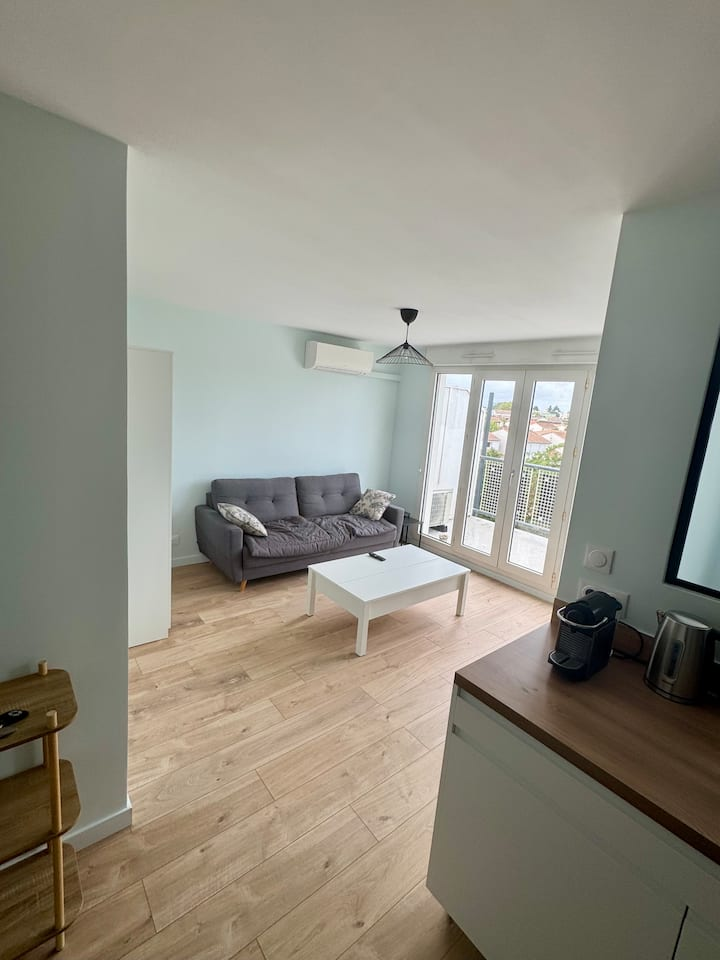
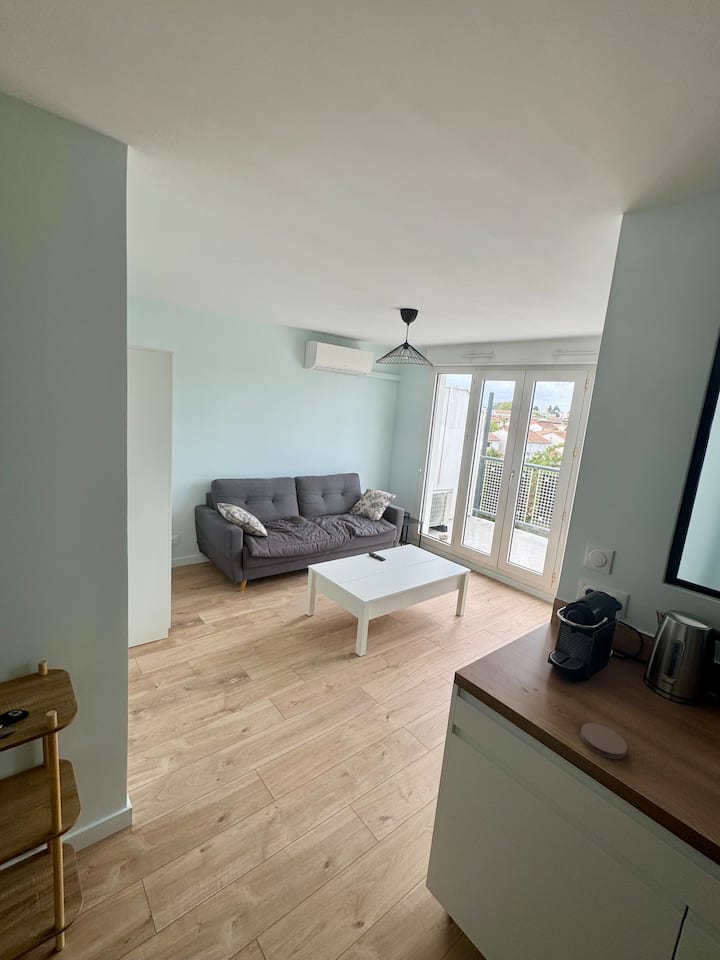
+ coaster [579,722,628,760]
